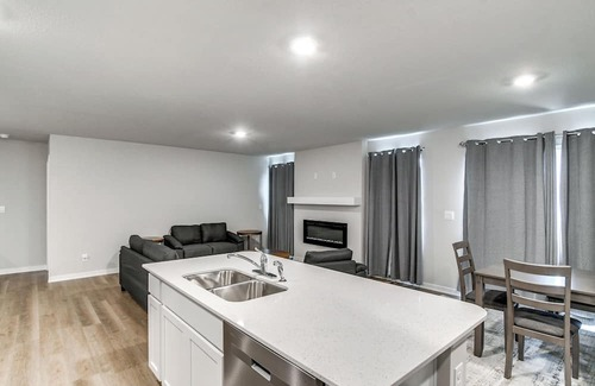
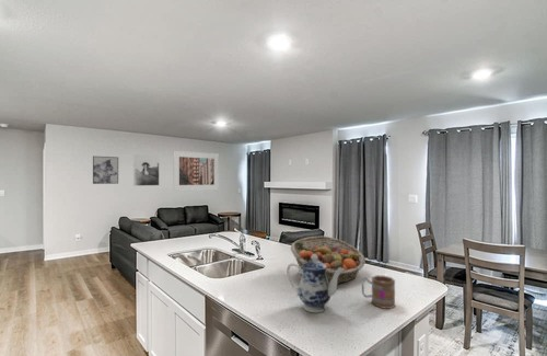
+ mug [360,275,396,310]
+ fruit basket [290,236,366,286]
+ teapot [286,254,345,313]
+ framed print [173,150,220,192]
+ wall art [92,156,119,185]
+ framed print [132,153,161,187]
